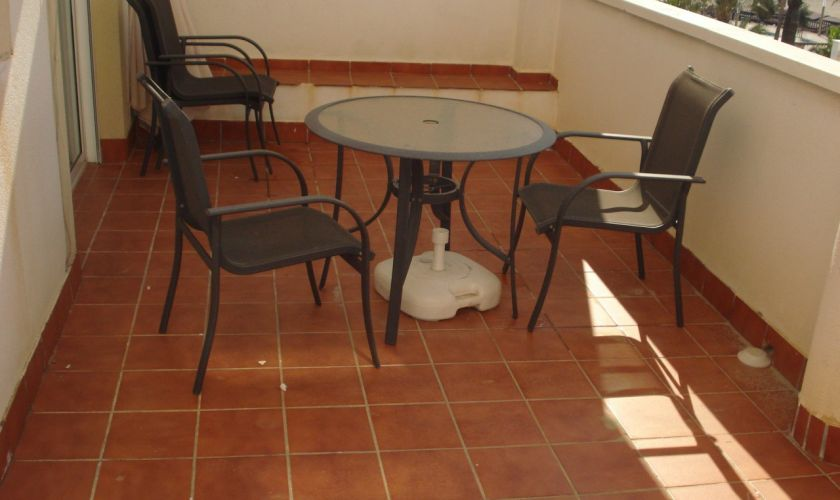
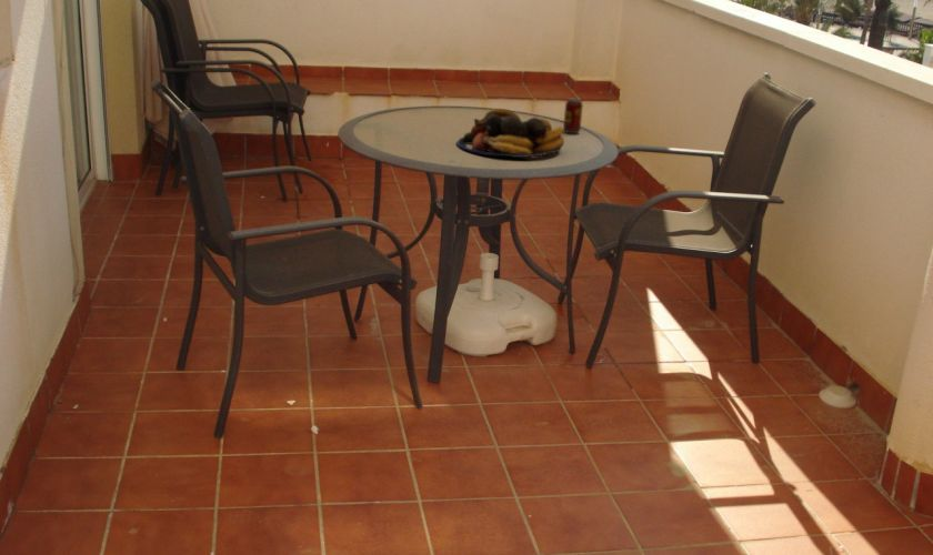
+ beverage can [562,98,584,134]
+ fruit bowl [455,108,565,159]
